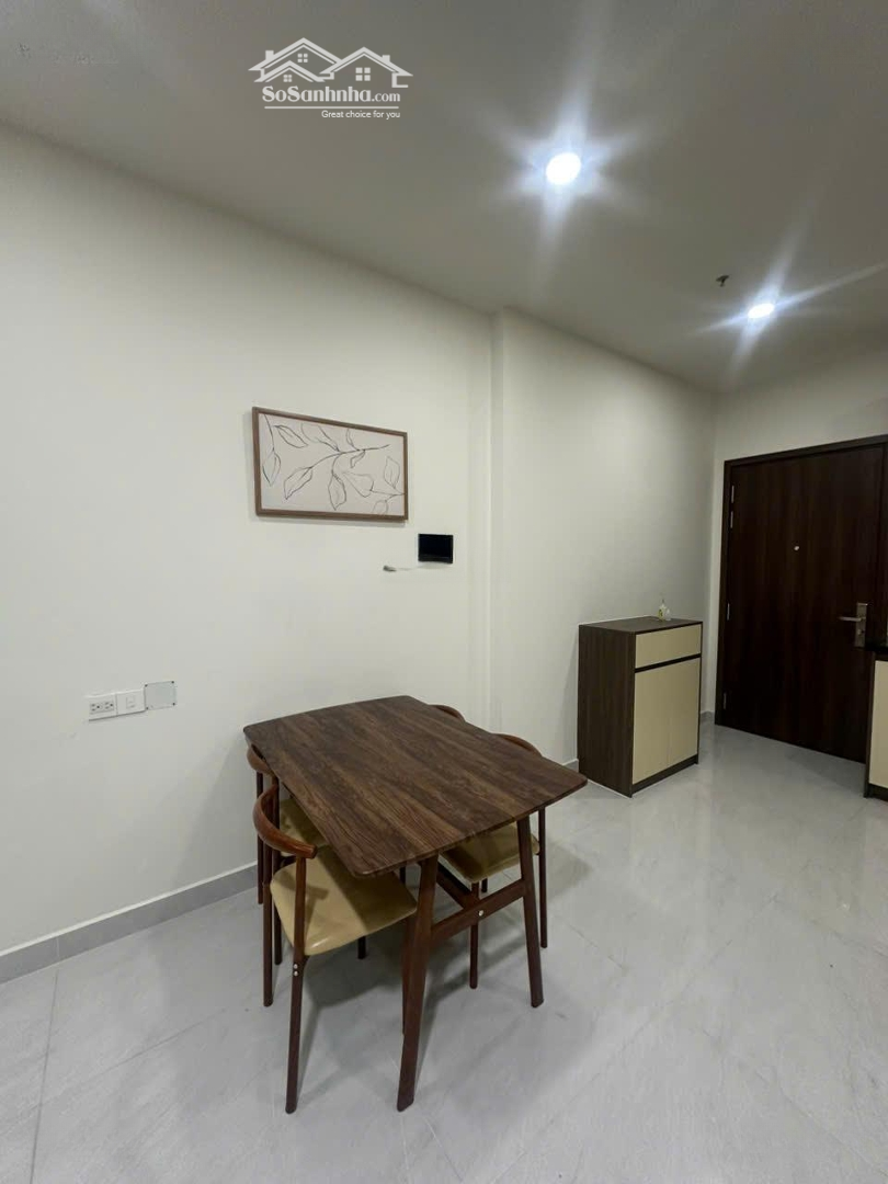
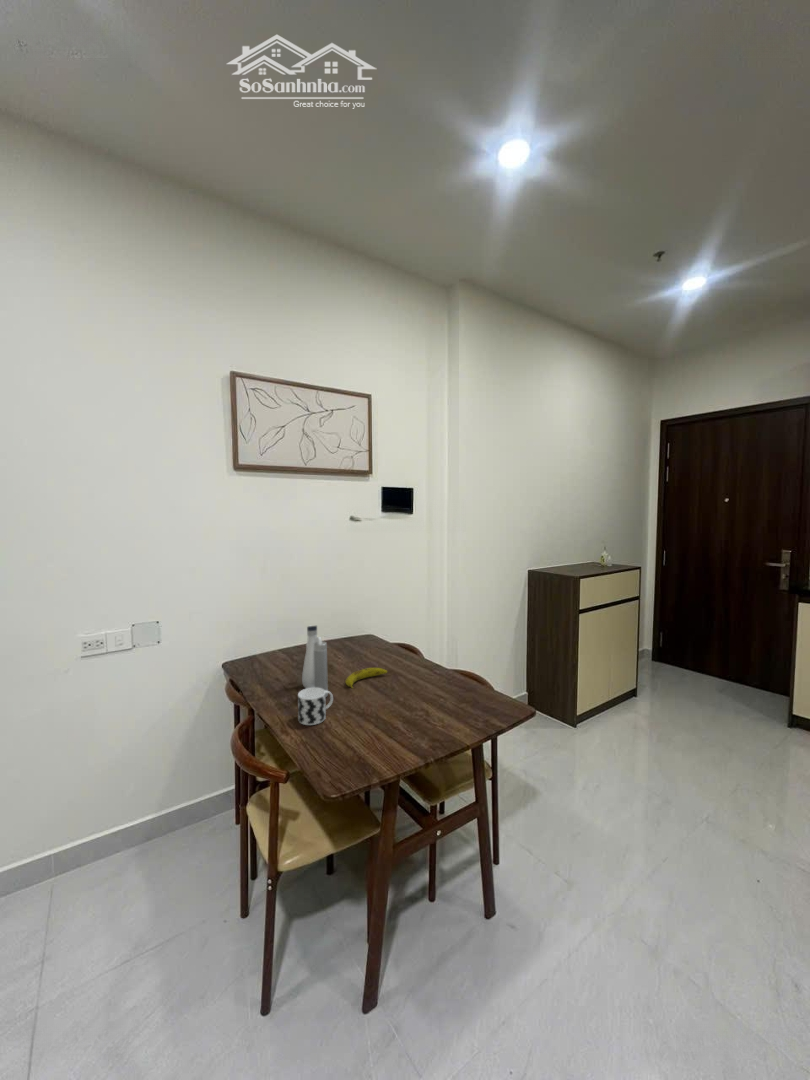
+ fruit [344,667,388,690]
+ cup [297,688,334,726]
+ water bottle [301,625,329,699]
